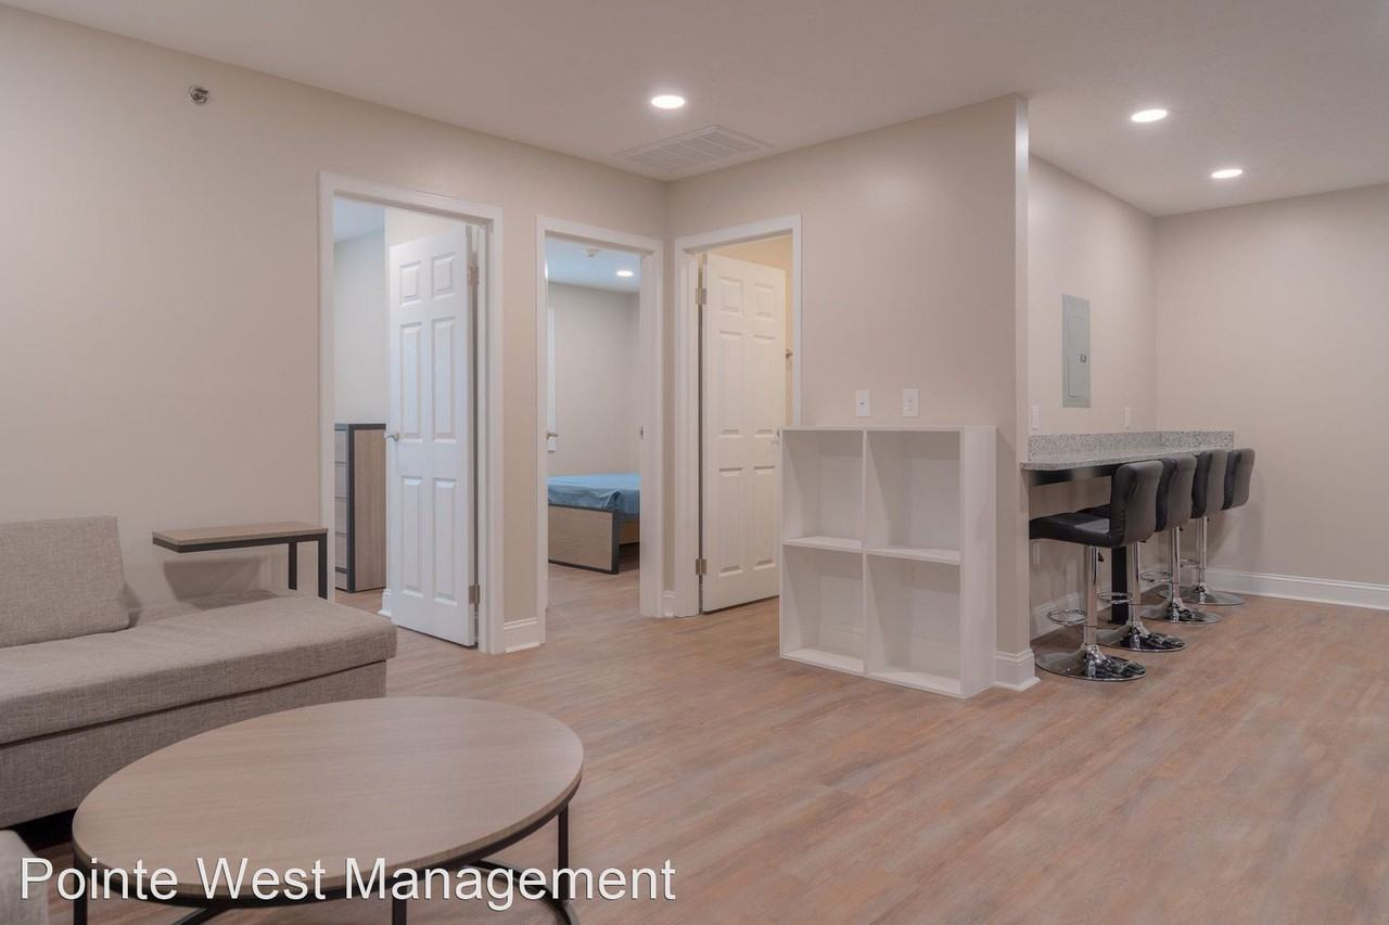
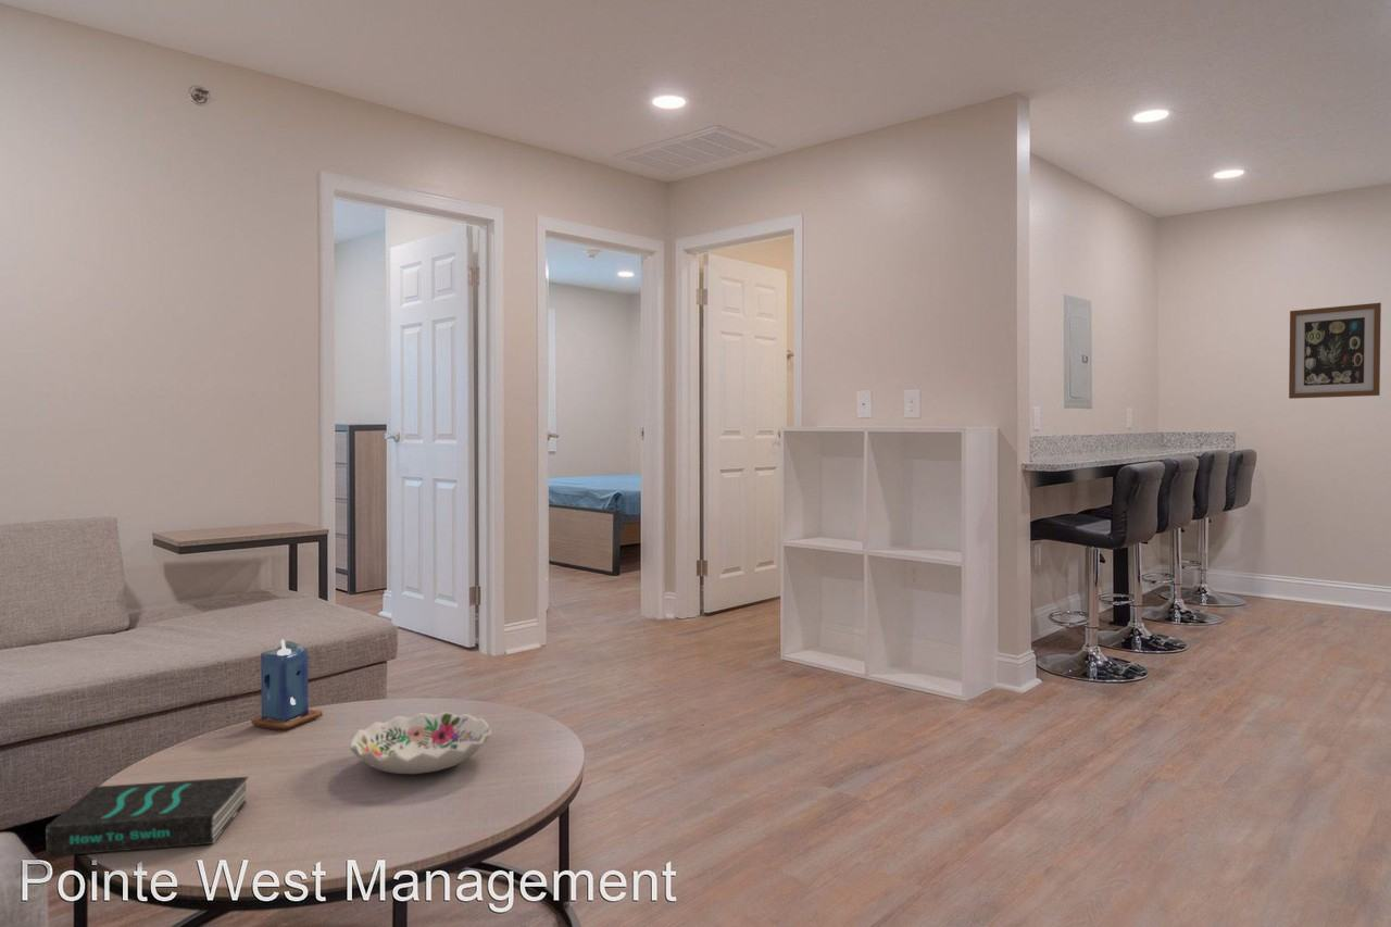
+ decorative bowl [349,711,492,775]
+ book [45,776,250,857]
+ wall art [1288,302,1382,400]
+ candle [250,639,324,730]
